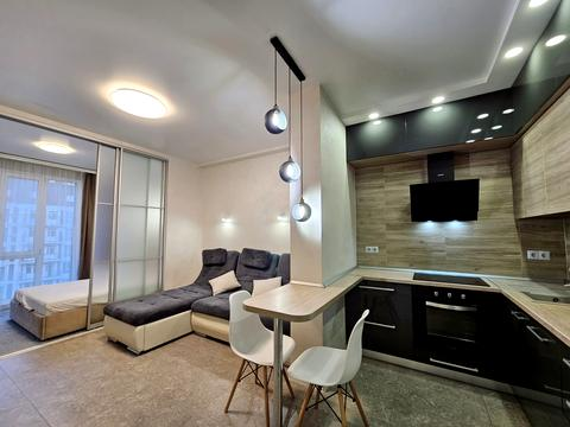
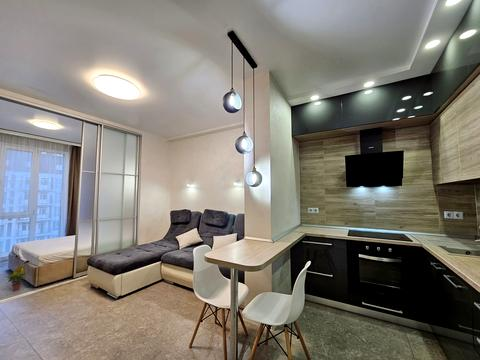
+ potted plant [6,264,28,292]
